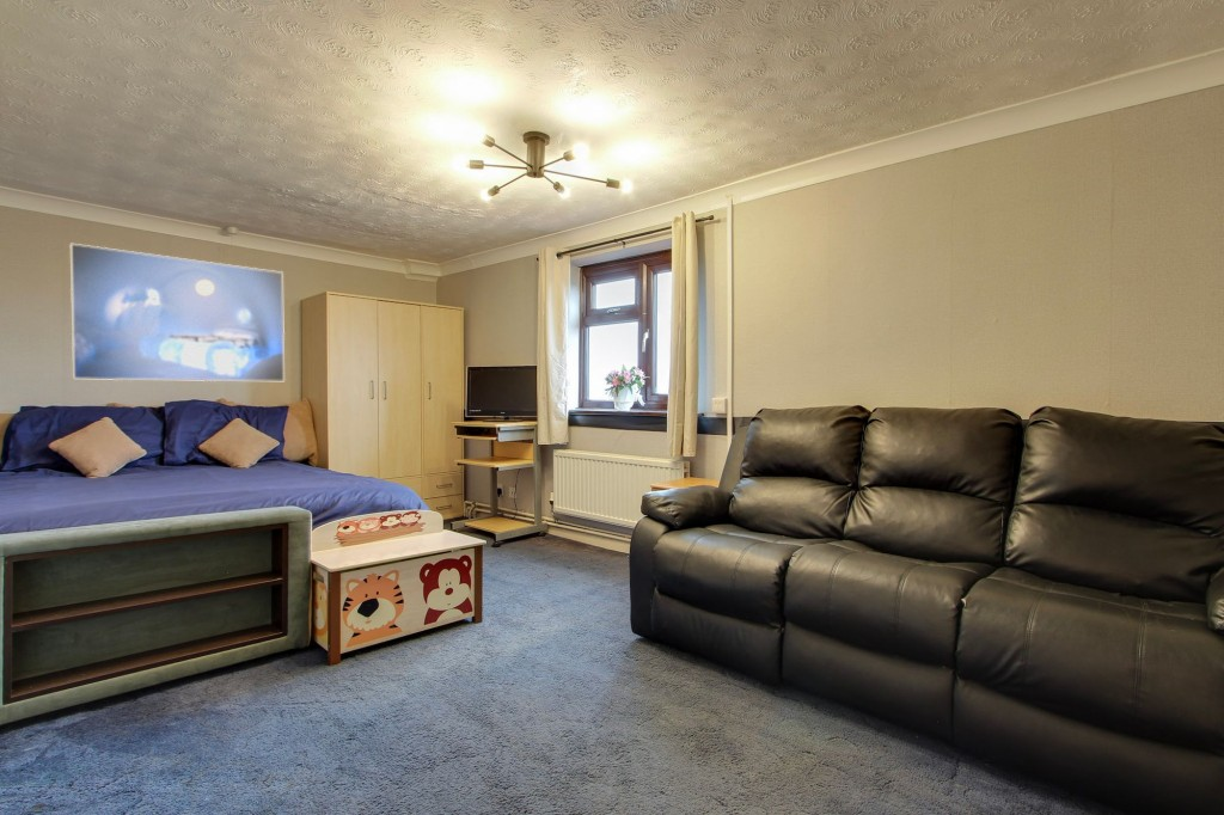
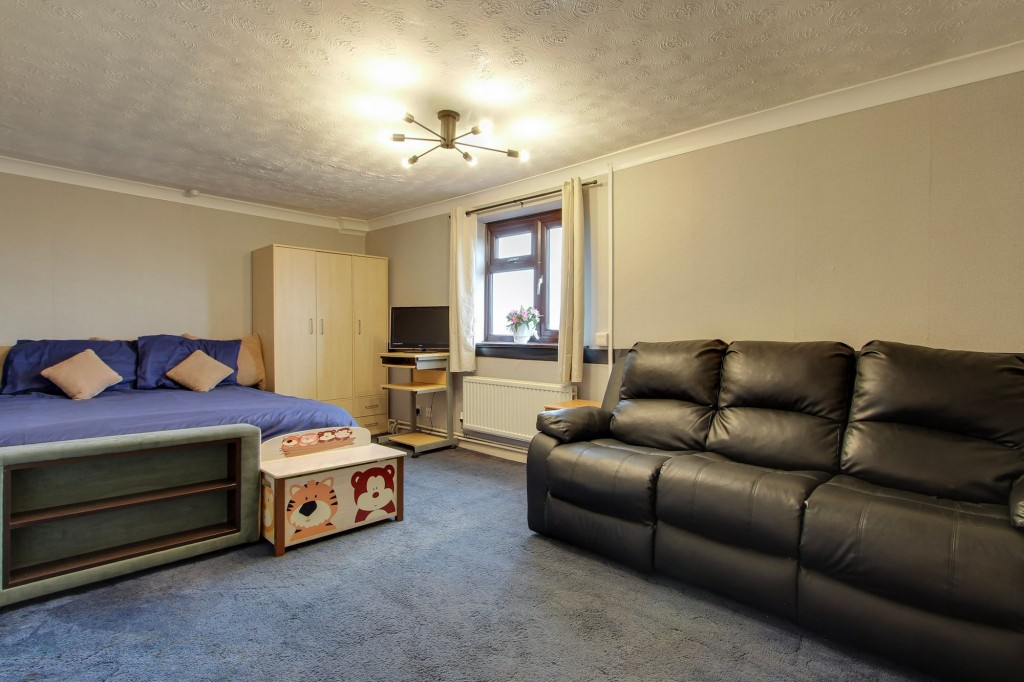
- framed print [69,243,286,382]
